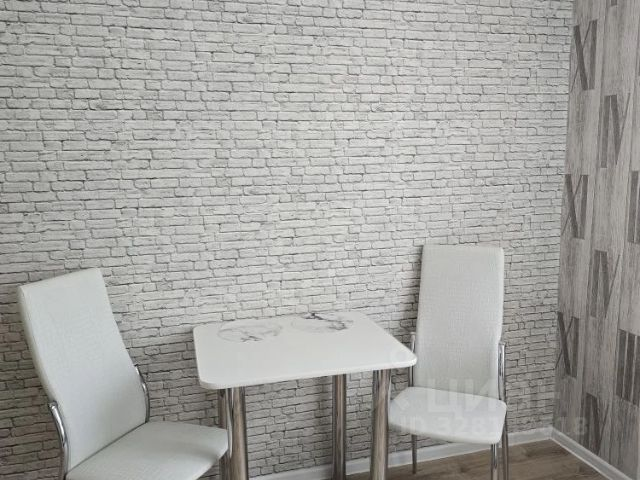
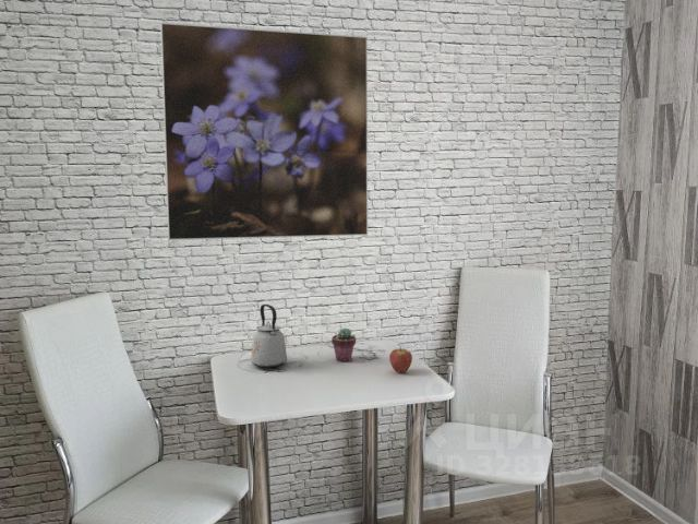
+ potted succulent [330,327,357,362]
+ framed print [159,22,369,241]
+ fruit [388,344,413,374]
+ kettle [250,303,288,369]
